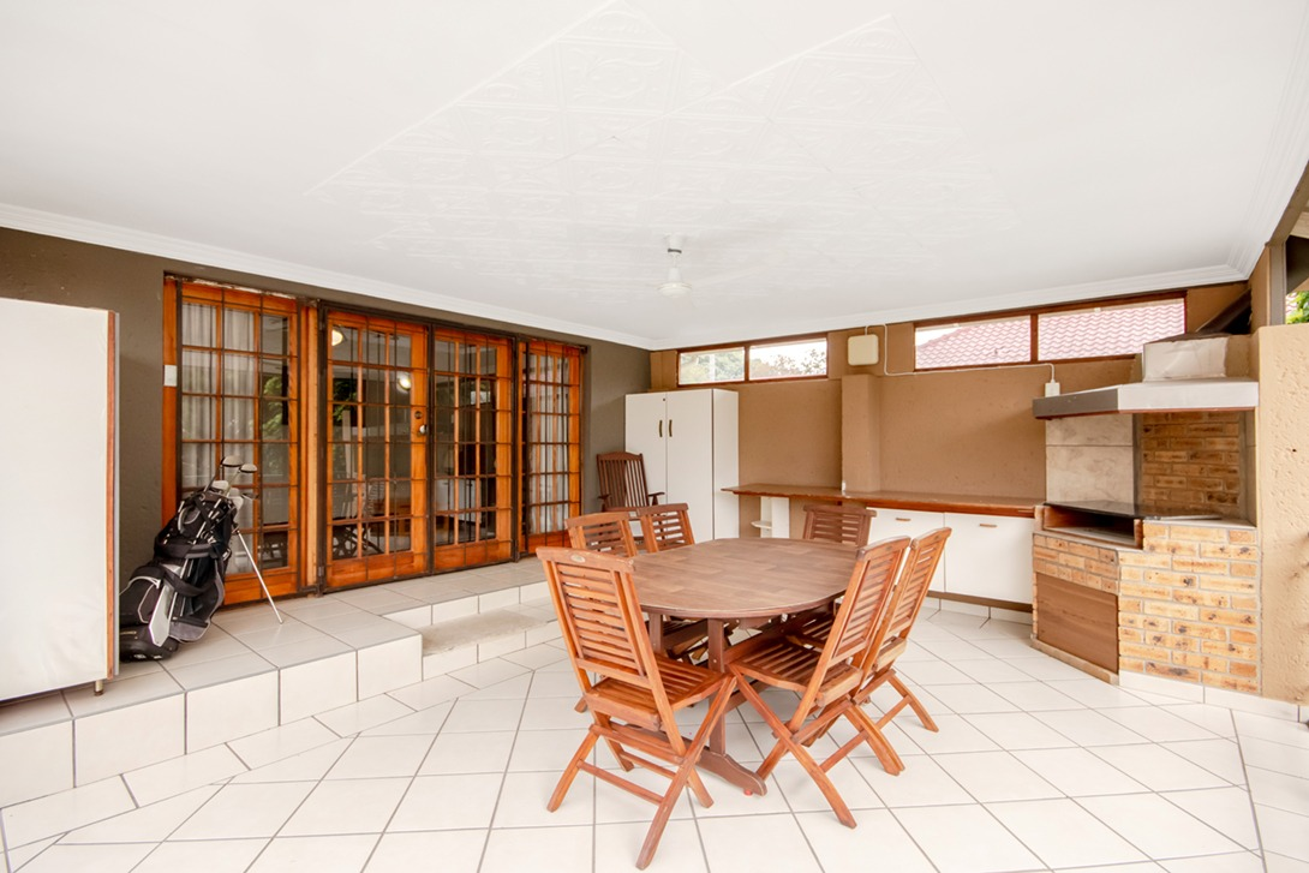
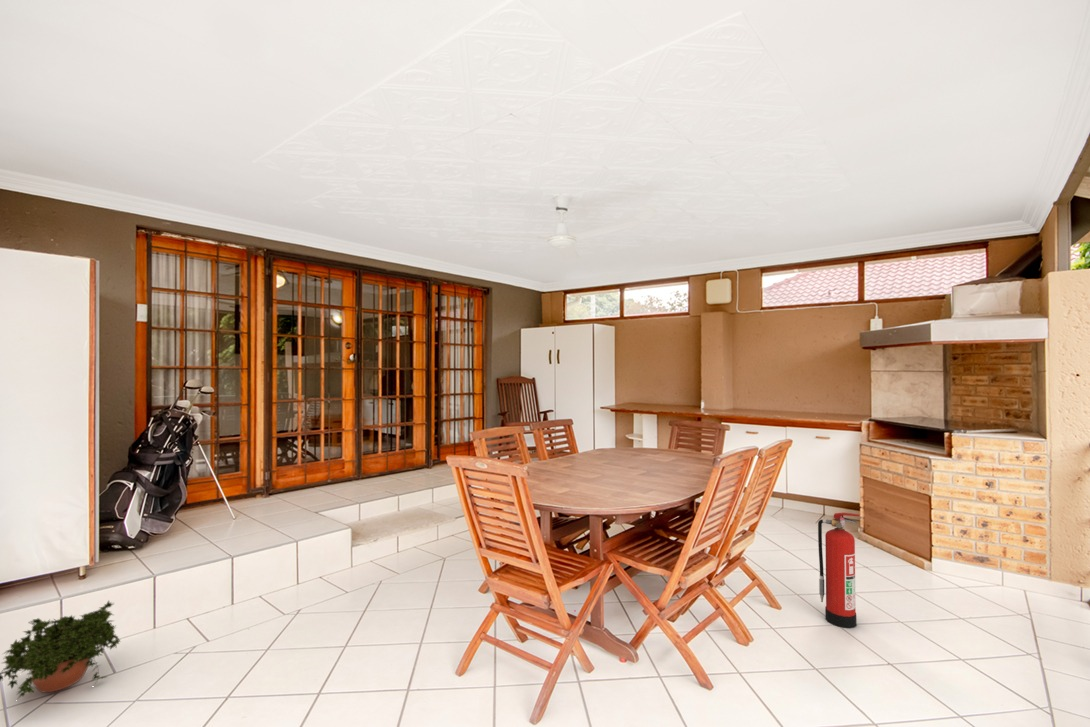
+ potted plant [0,599,122,699]
+ fire extinguisher [817,512,861,629]
